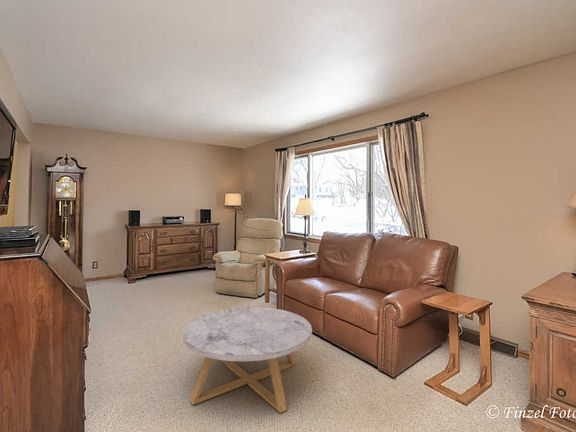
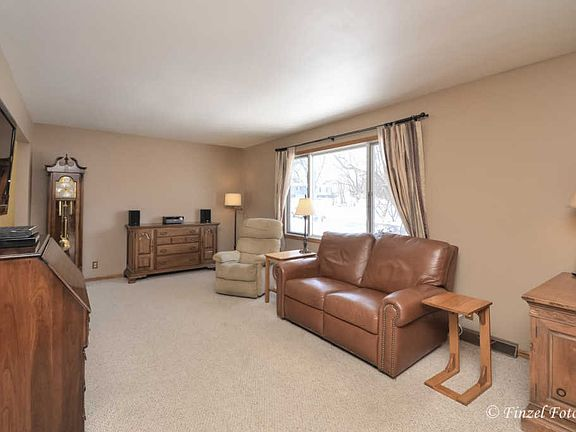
- coffee table [182,306,313,414]
